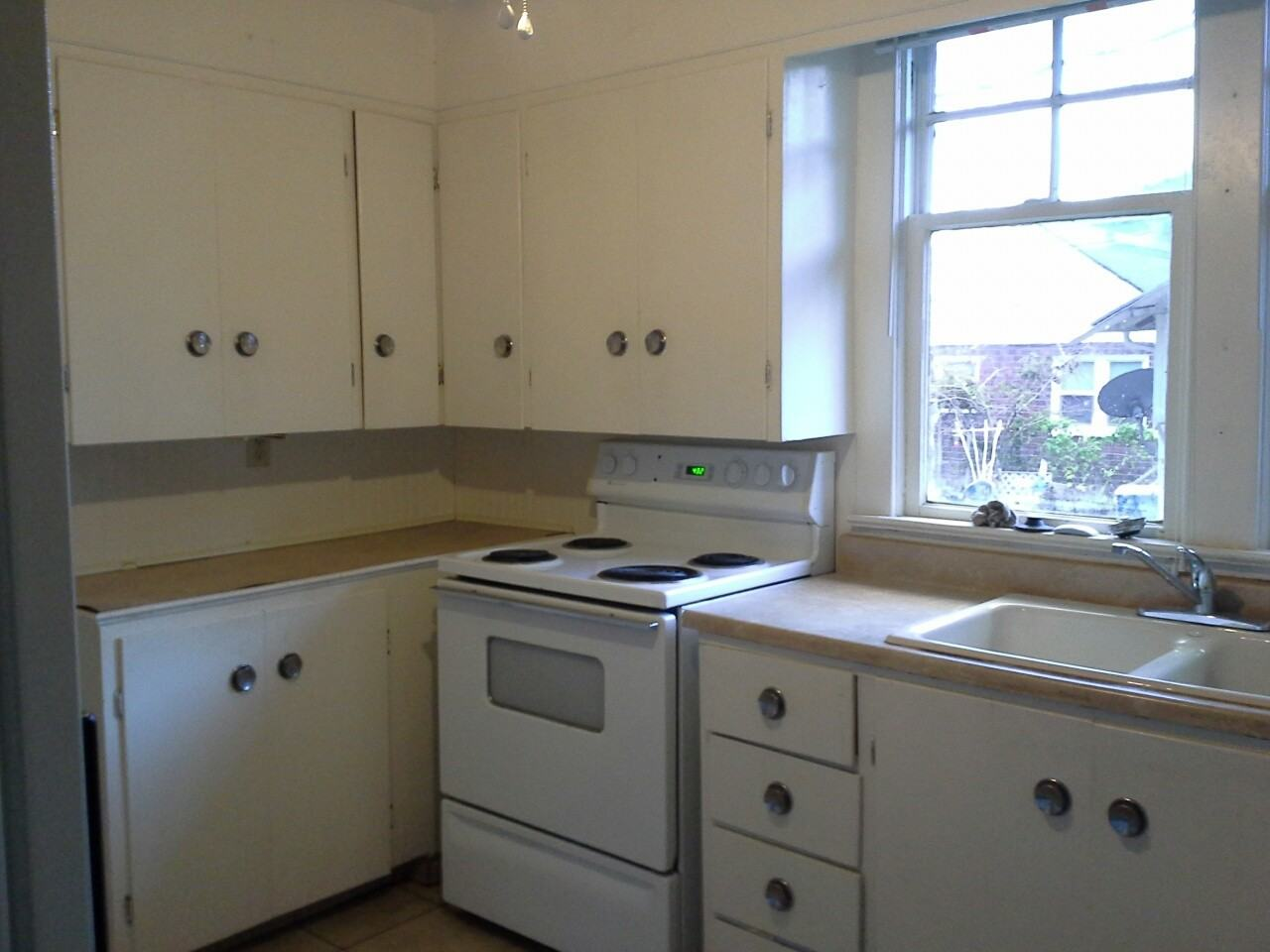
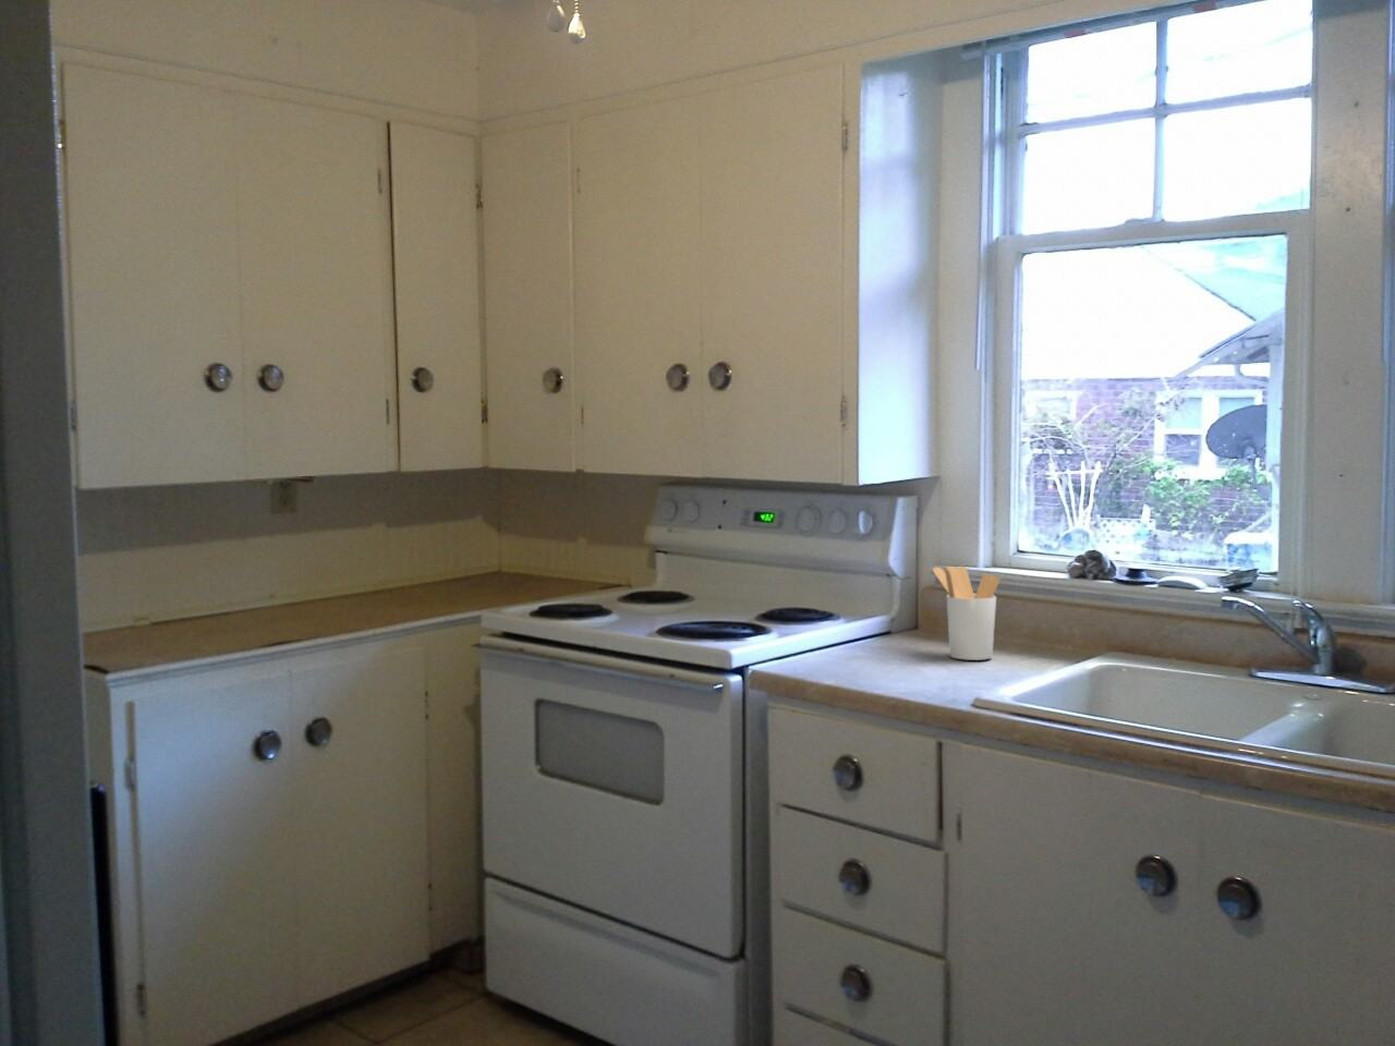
+ utensil holder [931,566,1001,661]
